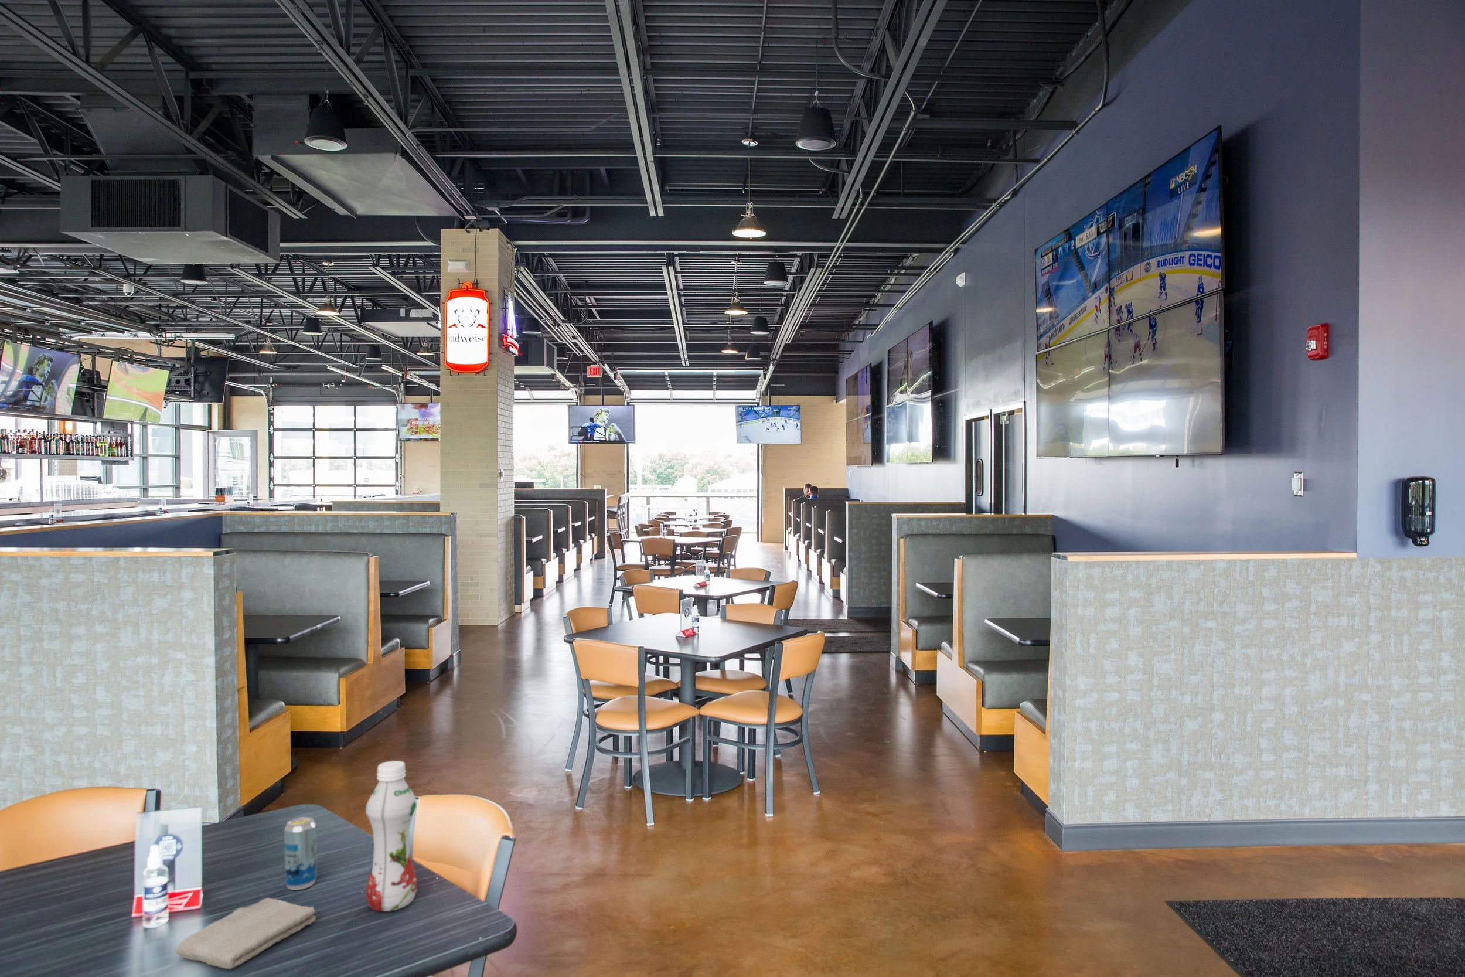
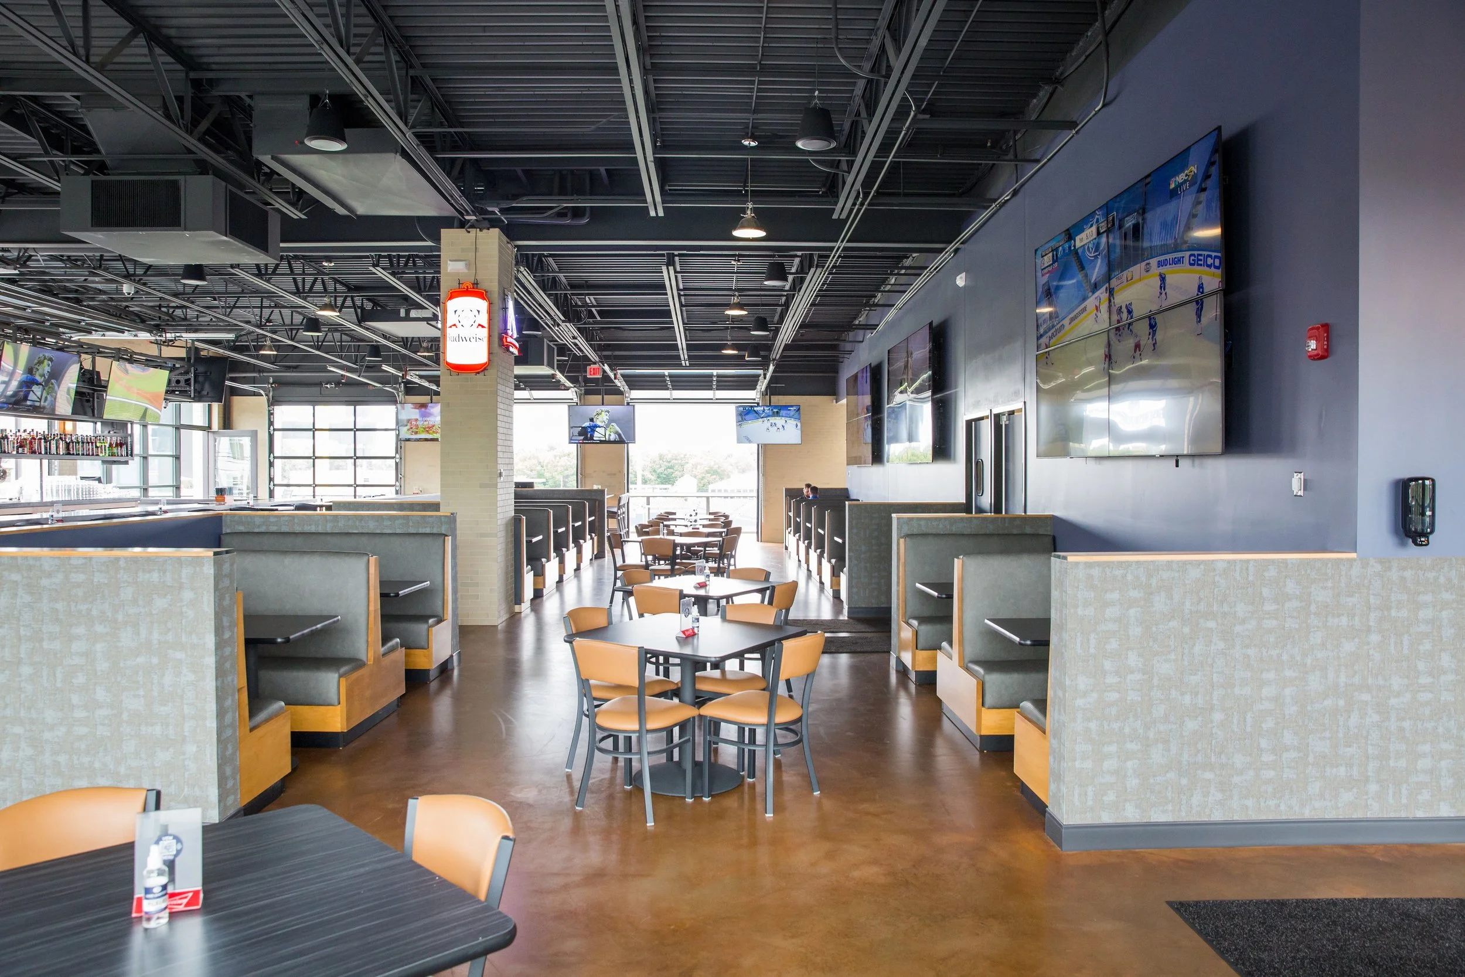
- beverage bottle [365,760,417,912]
- washcloth [174,897,316,970]
- beverage can [283,817,317,891]
